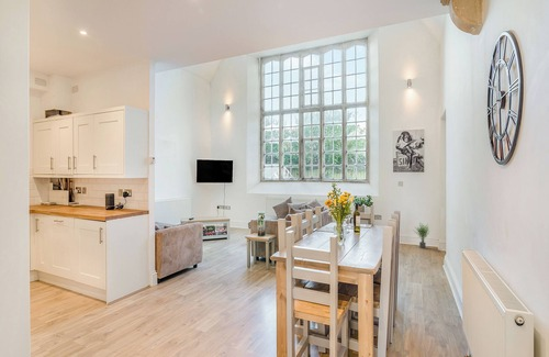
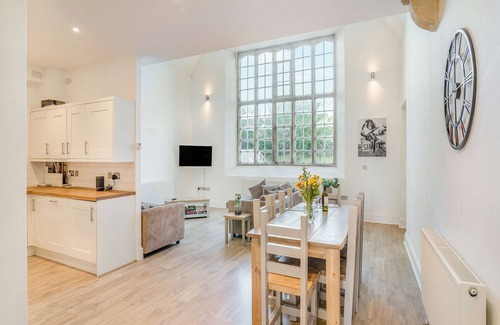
- potted plant [411,222,430,249]
